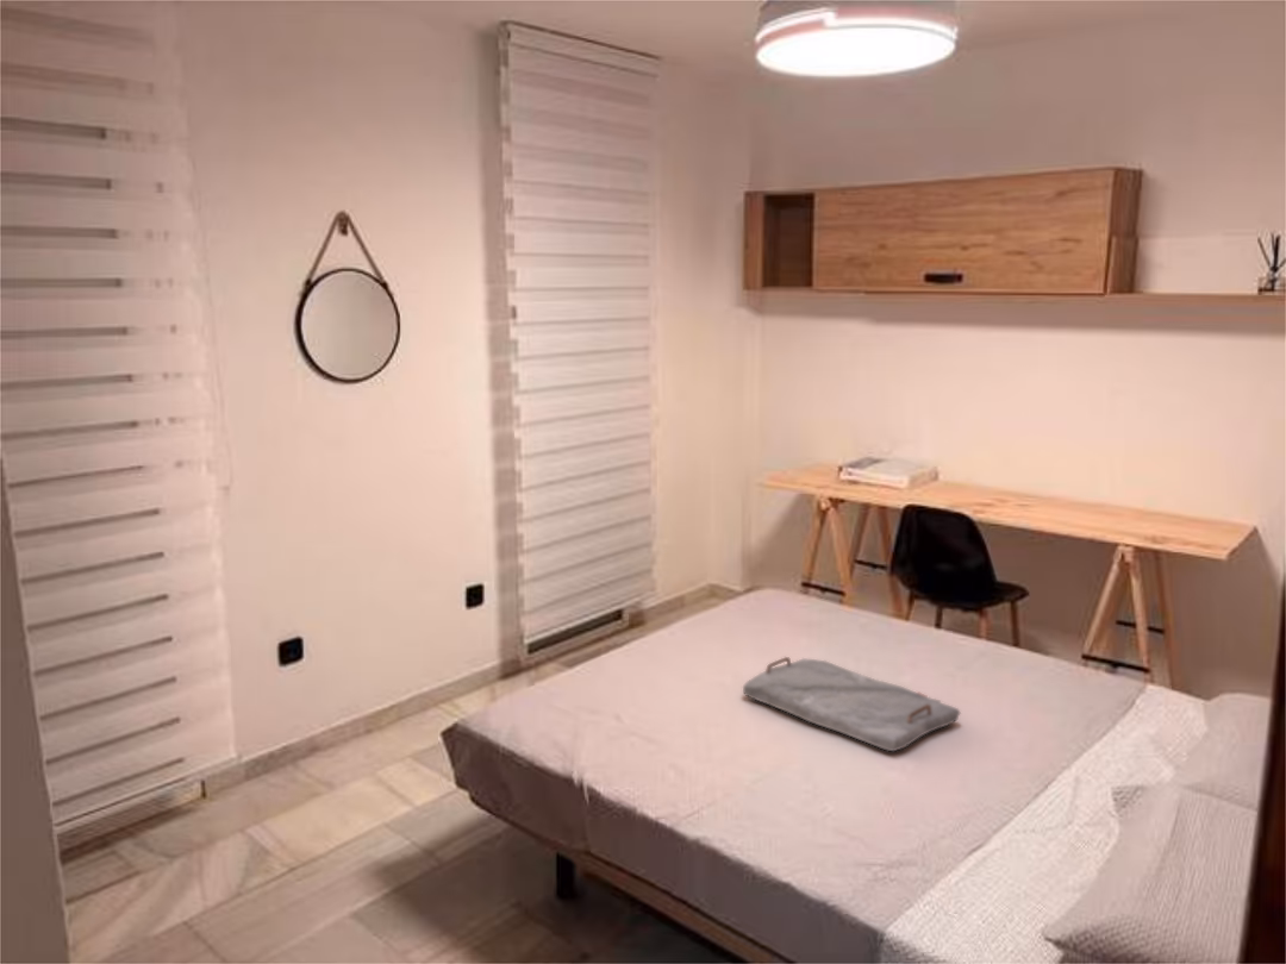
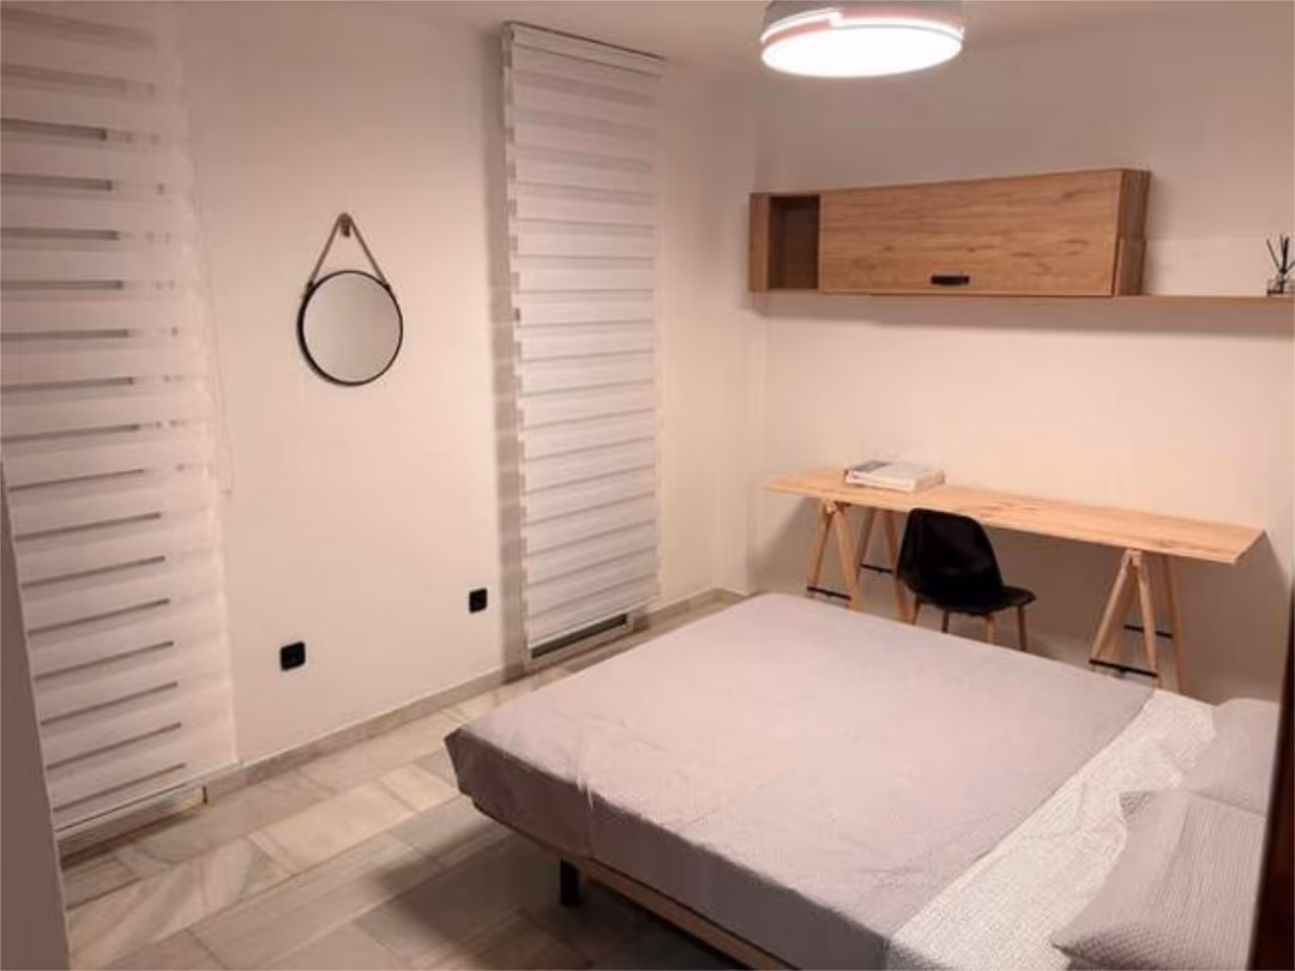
- serving tray [742,656,962,752]
